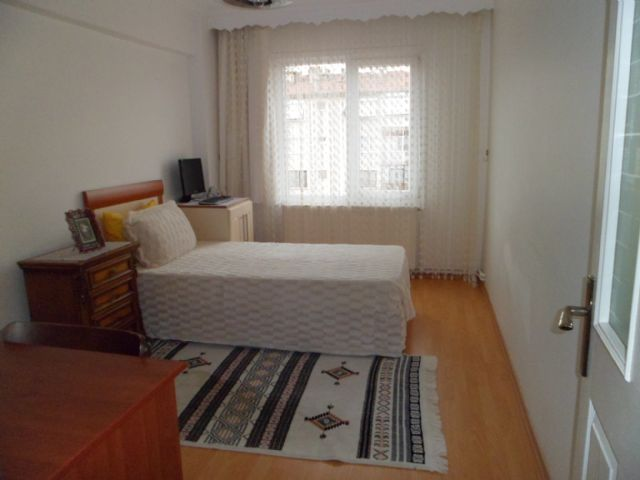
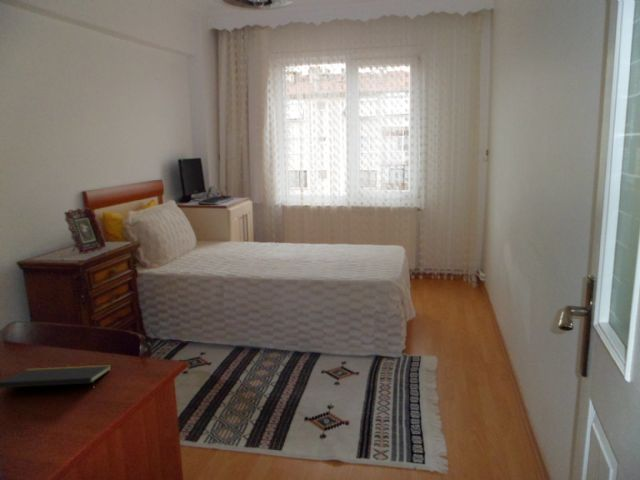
+ notepad [0,363,112,394]
